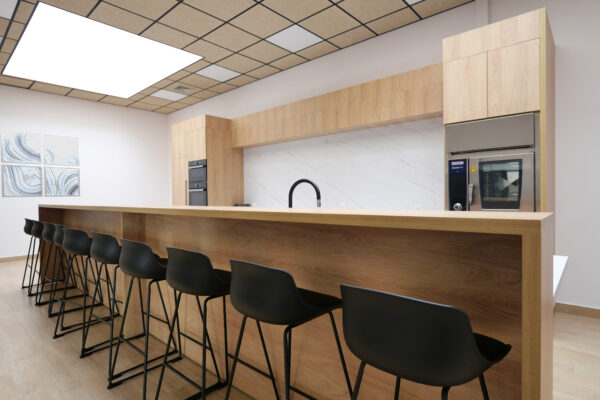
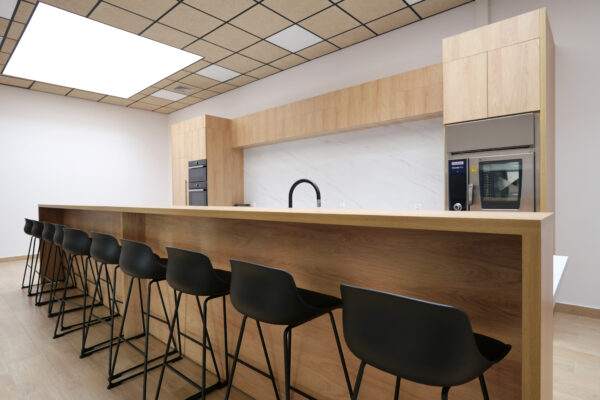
- wall art [0,128,81,198]
